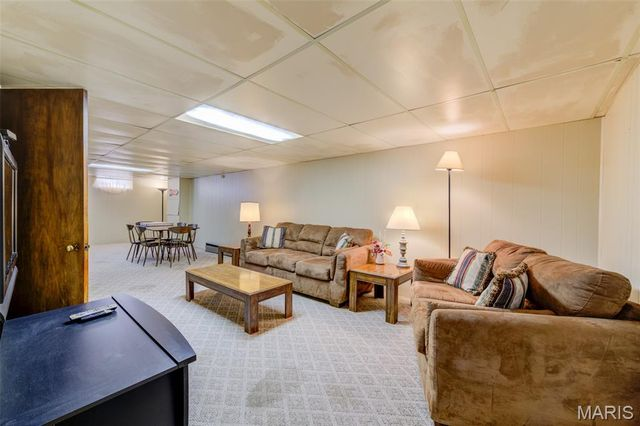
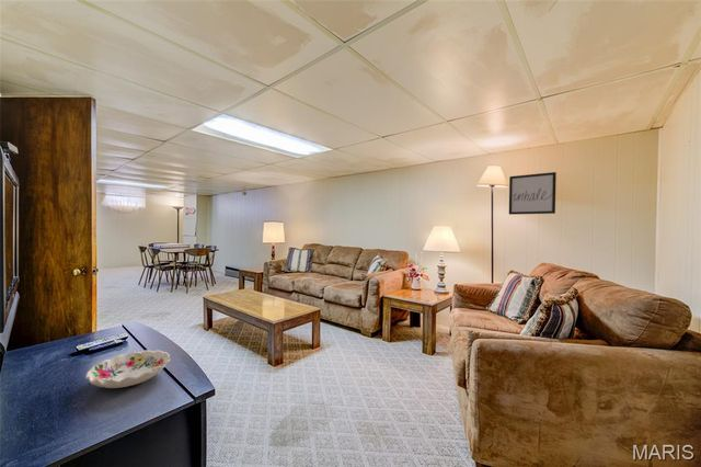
+ wall art [508,171,558,216]
+ decorative bowl [84,349,171,389]
